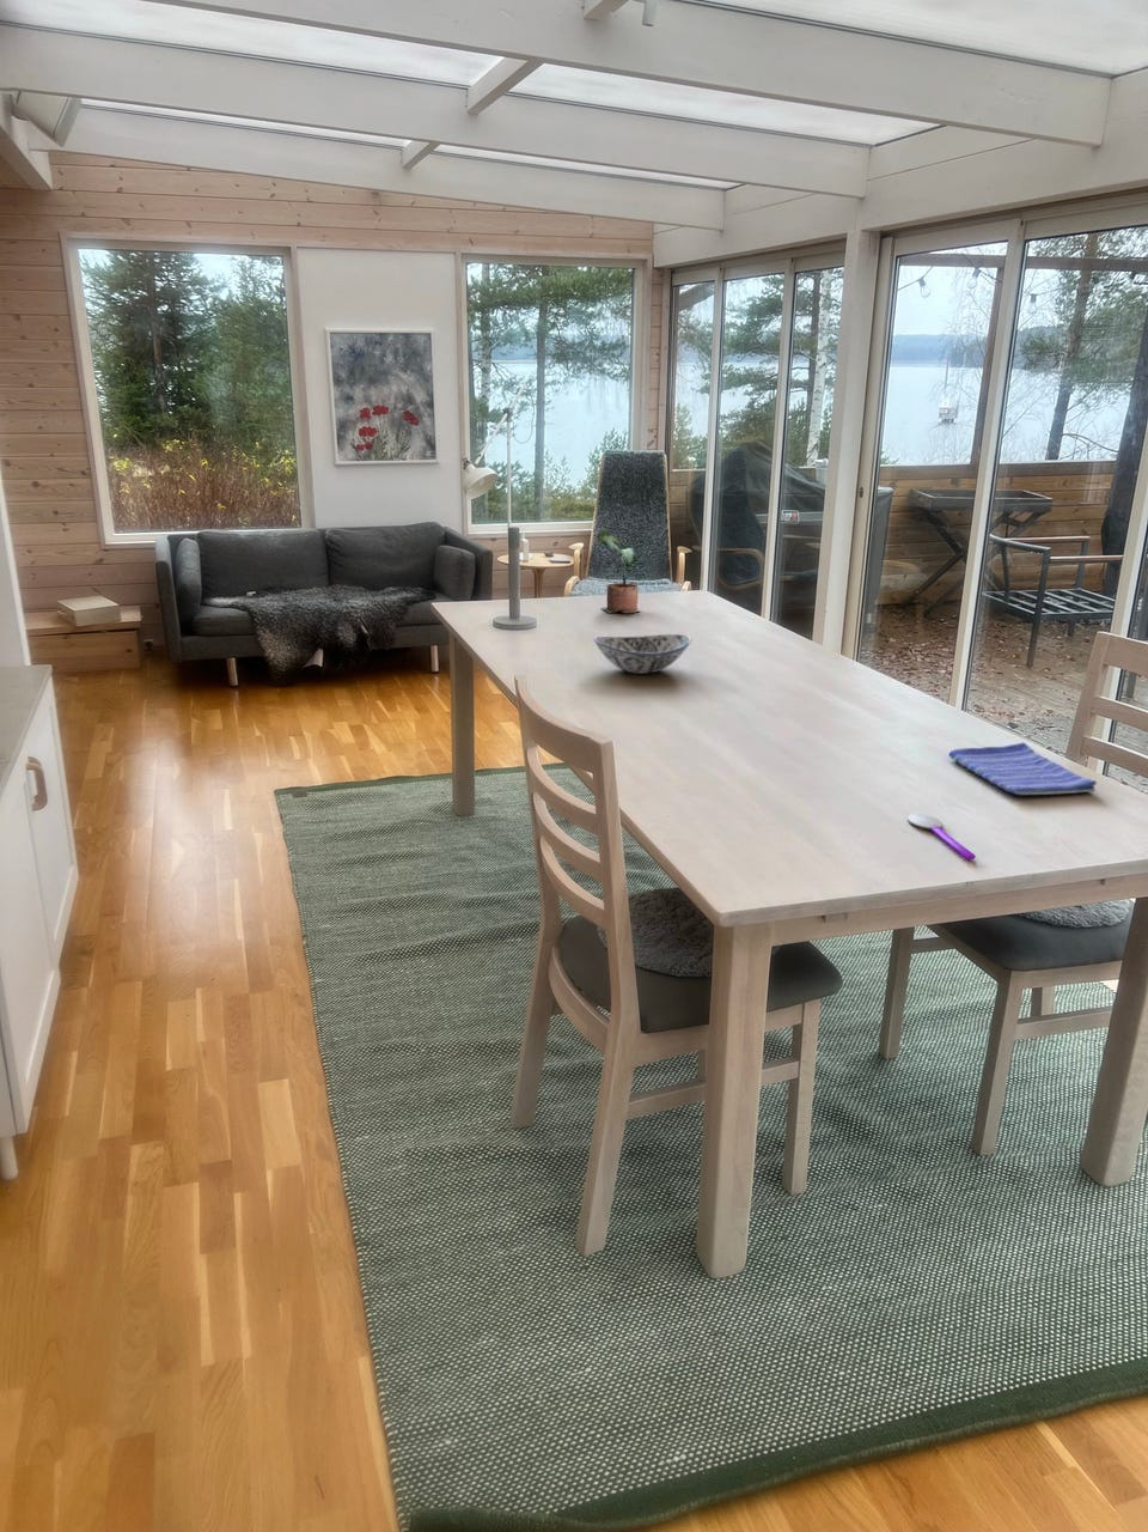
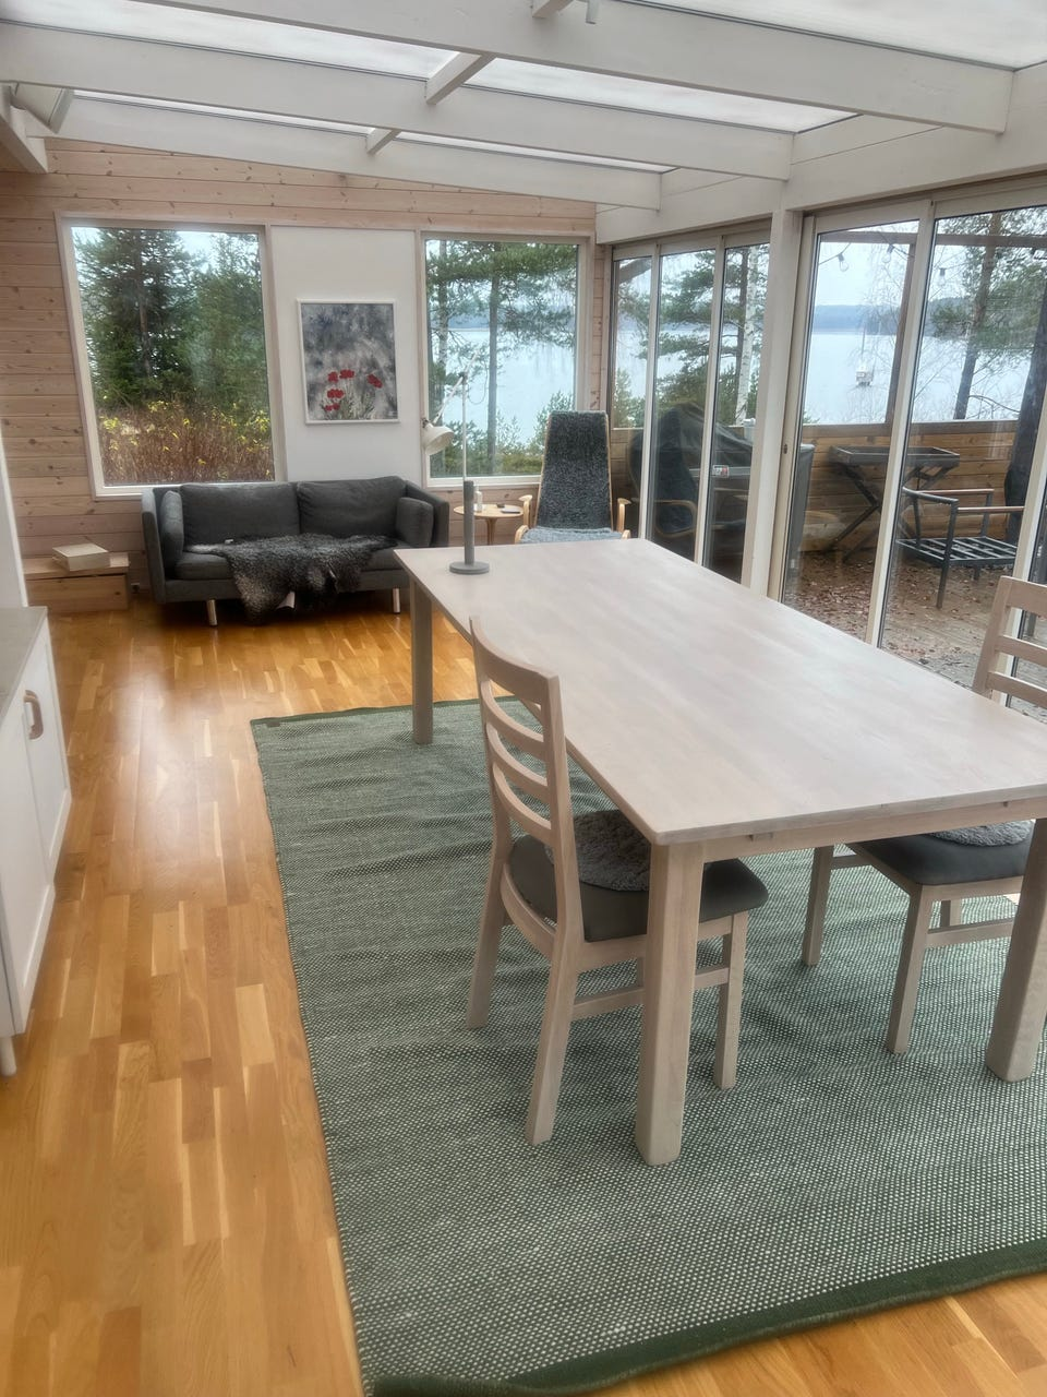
- dish towel [948,742,1097,796]
- spoon [907,813,977,860]
- decorative bowl [592,633,692,676]
- potted plant [596,532,643,614]
